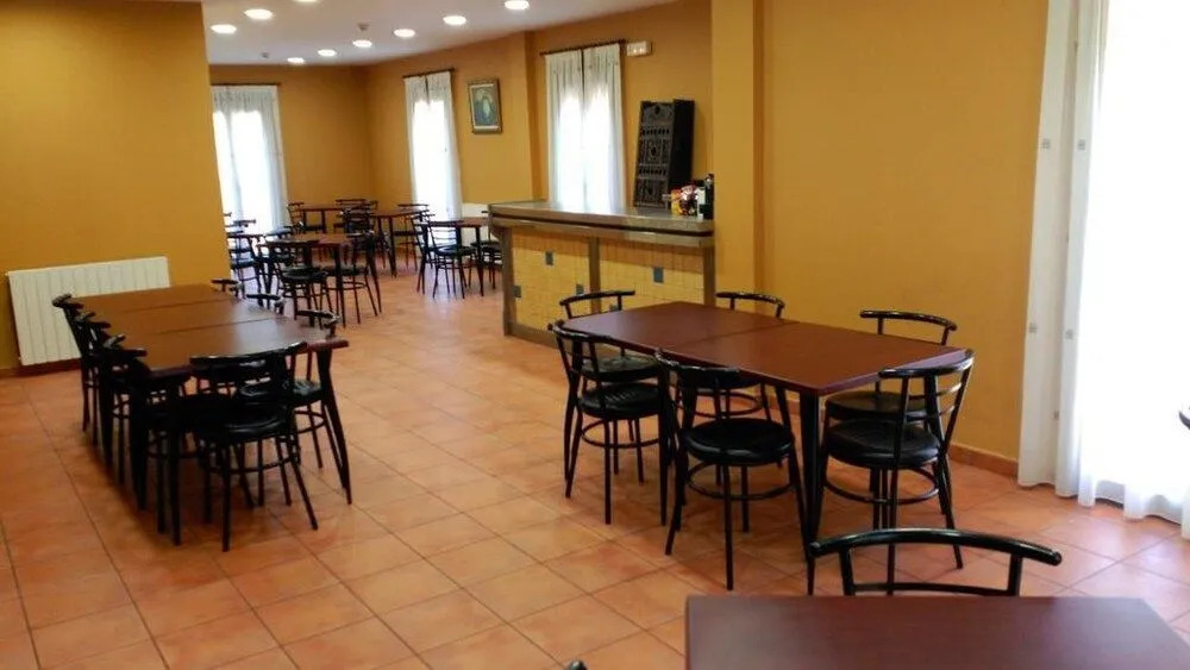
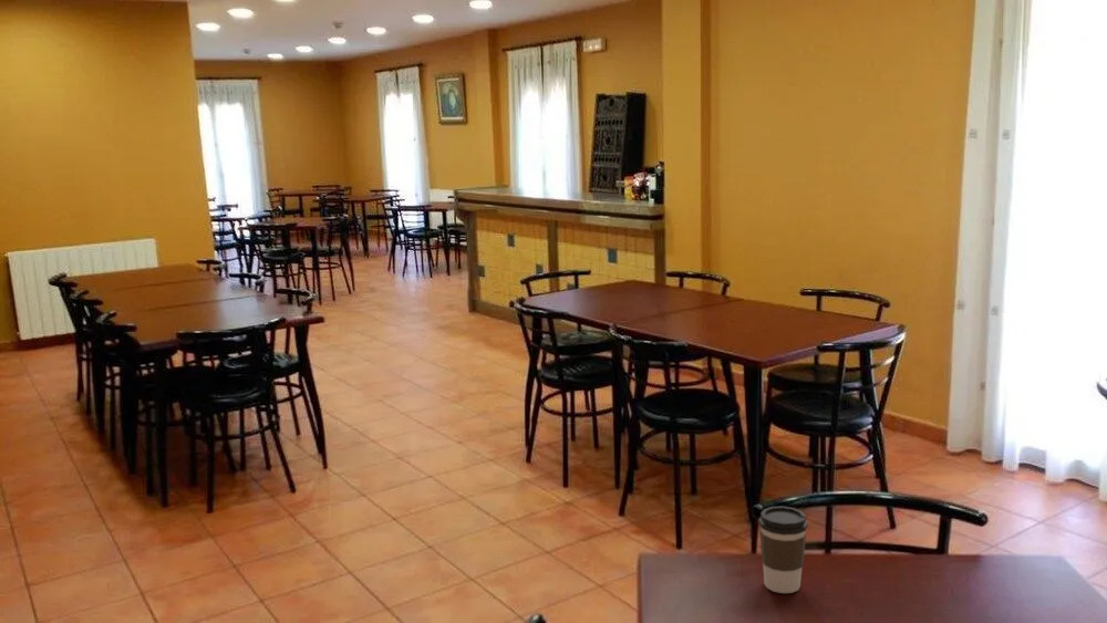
+ coffee cup [757,506,809,594]
